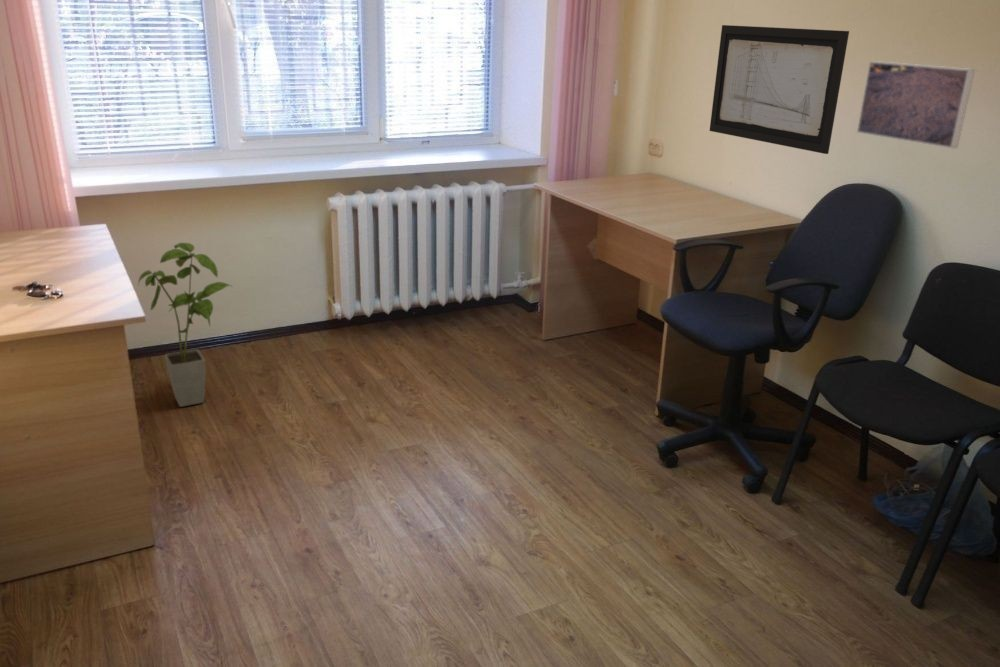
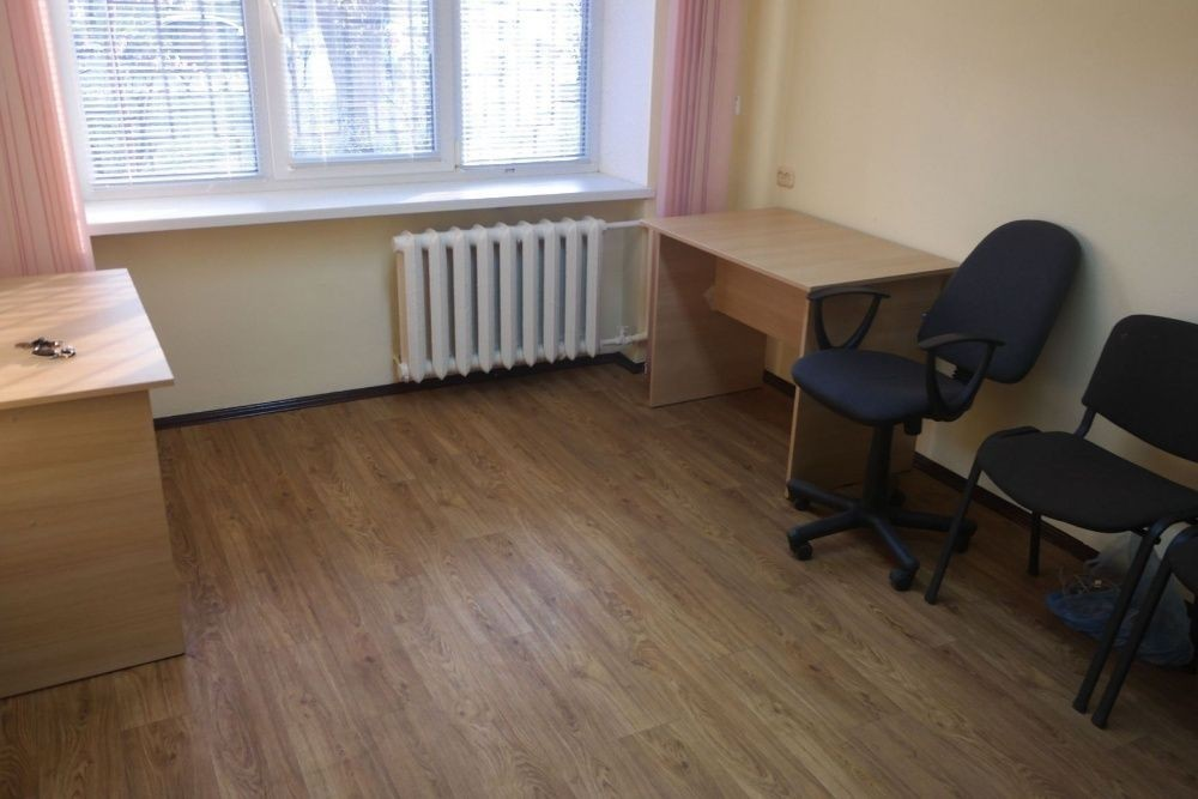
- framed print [856,60,976,149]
- wall art [709,24,850,155]
- house plant [137,242,234,408]
